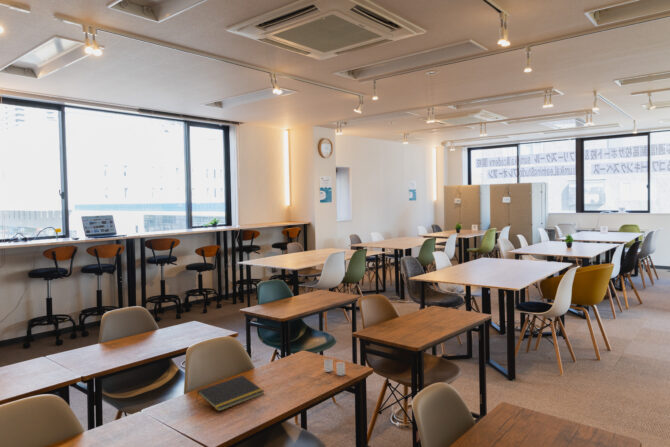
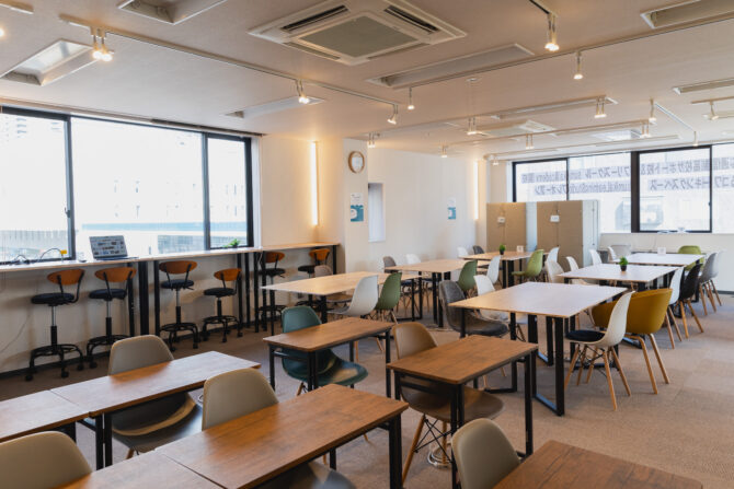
- notepad [195,374,265,412]
- drinking glass [323,358,346,377]
